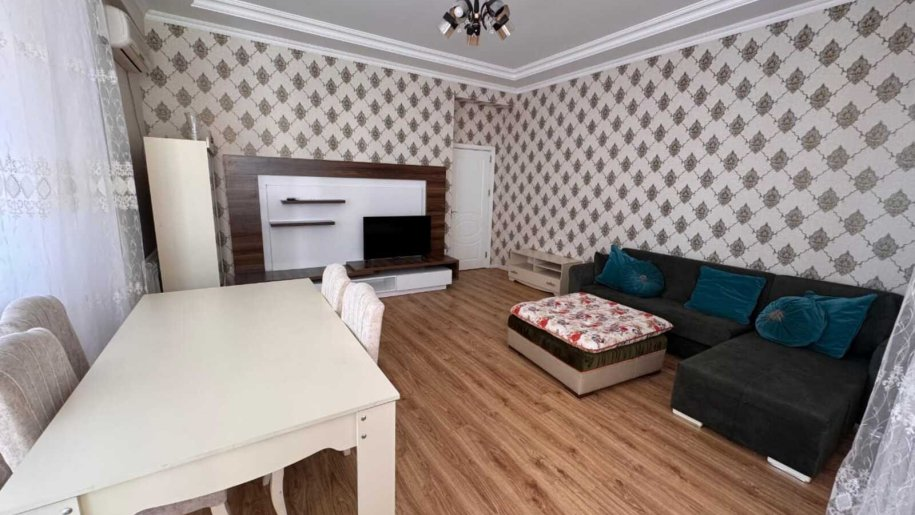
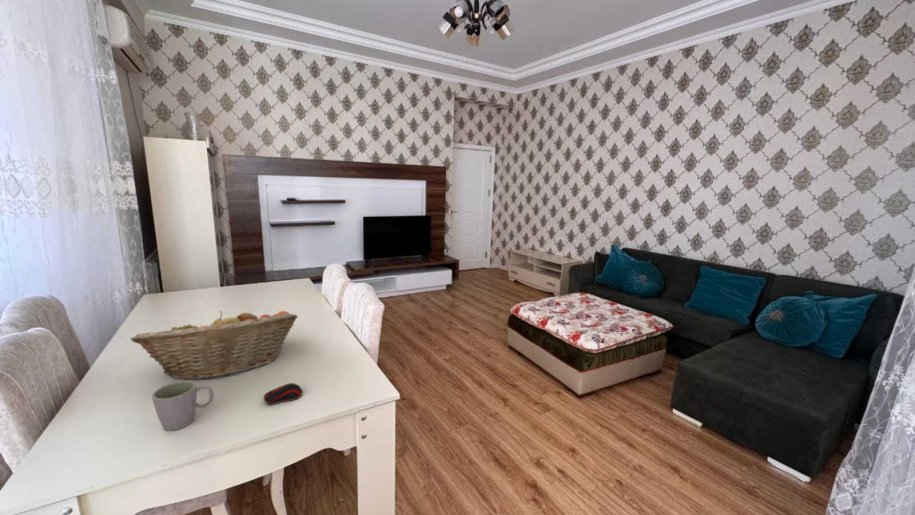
+ mug [150,380,215,432]
+ computer mouse [262,382,303,406]
+ fruit basket [130,310,299,380]
